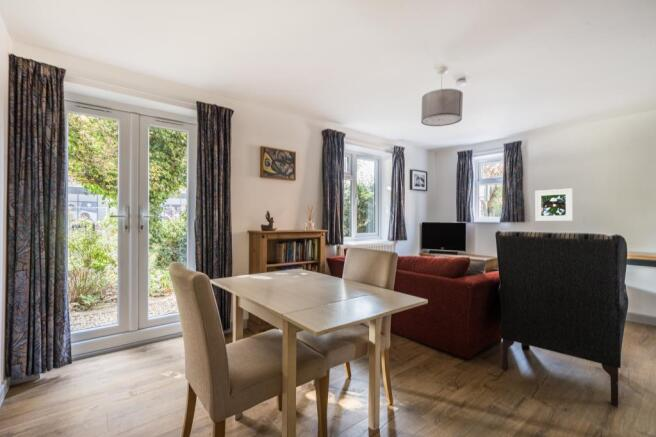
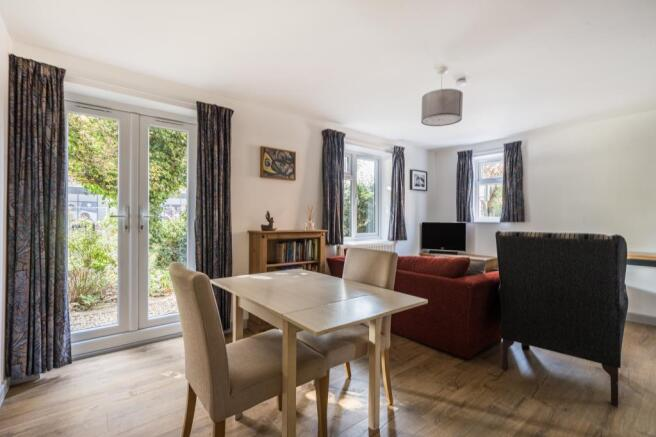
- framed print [534,188,574,222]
